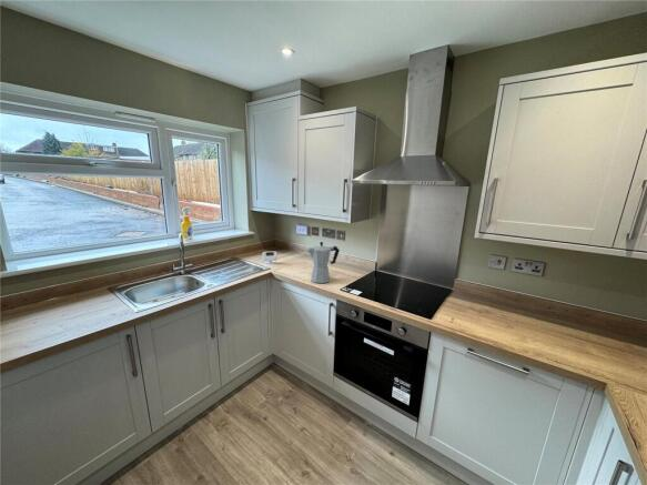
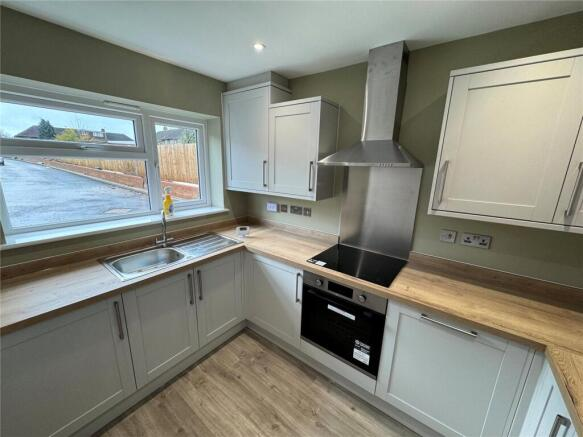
- moka pot [305,241,341,284]
